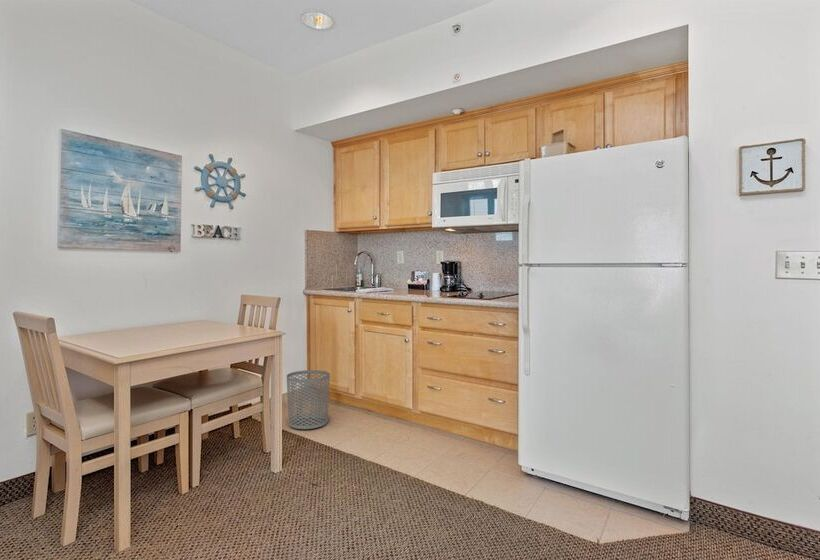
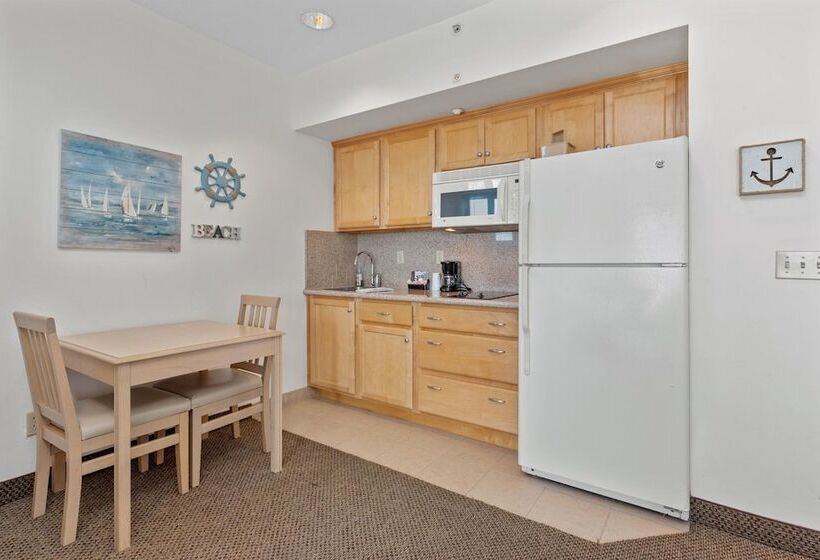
- waste bin [286,369,331,430]
